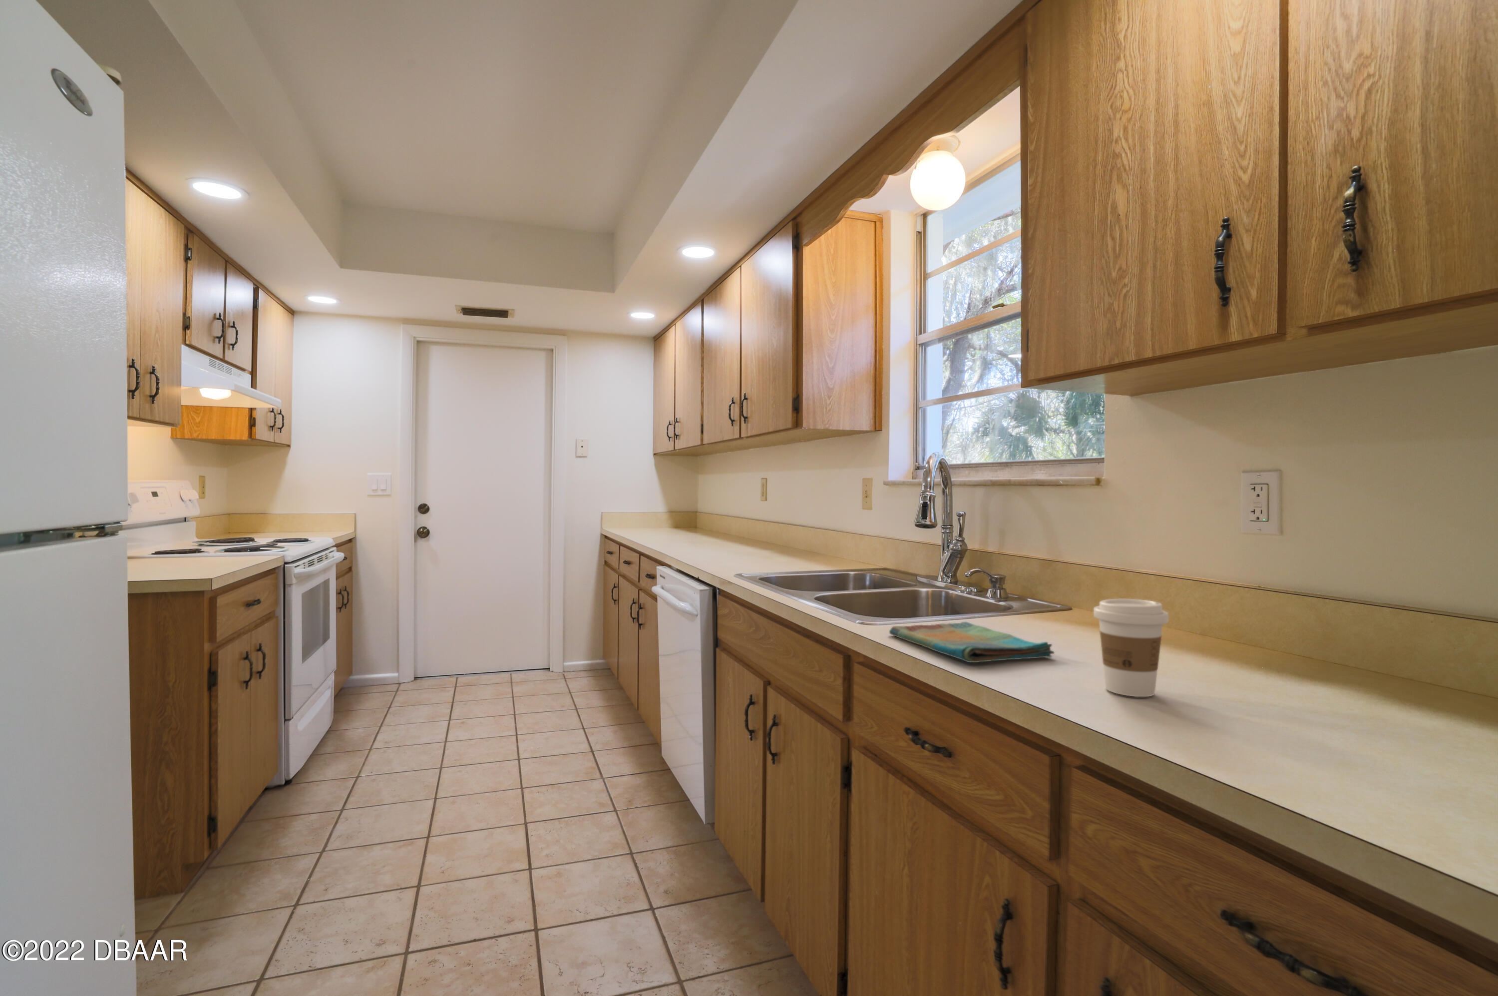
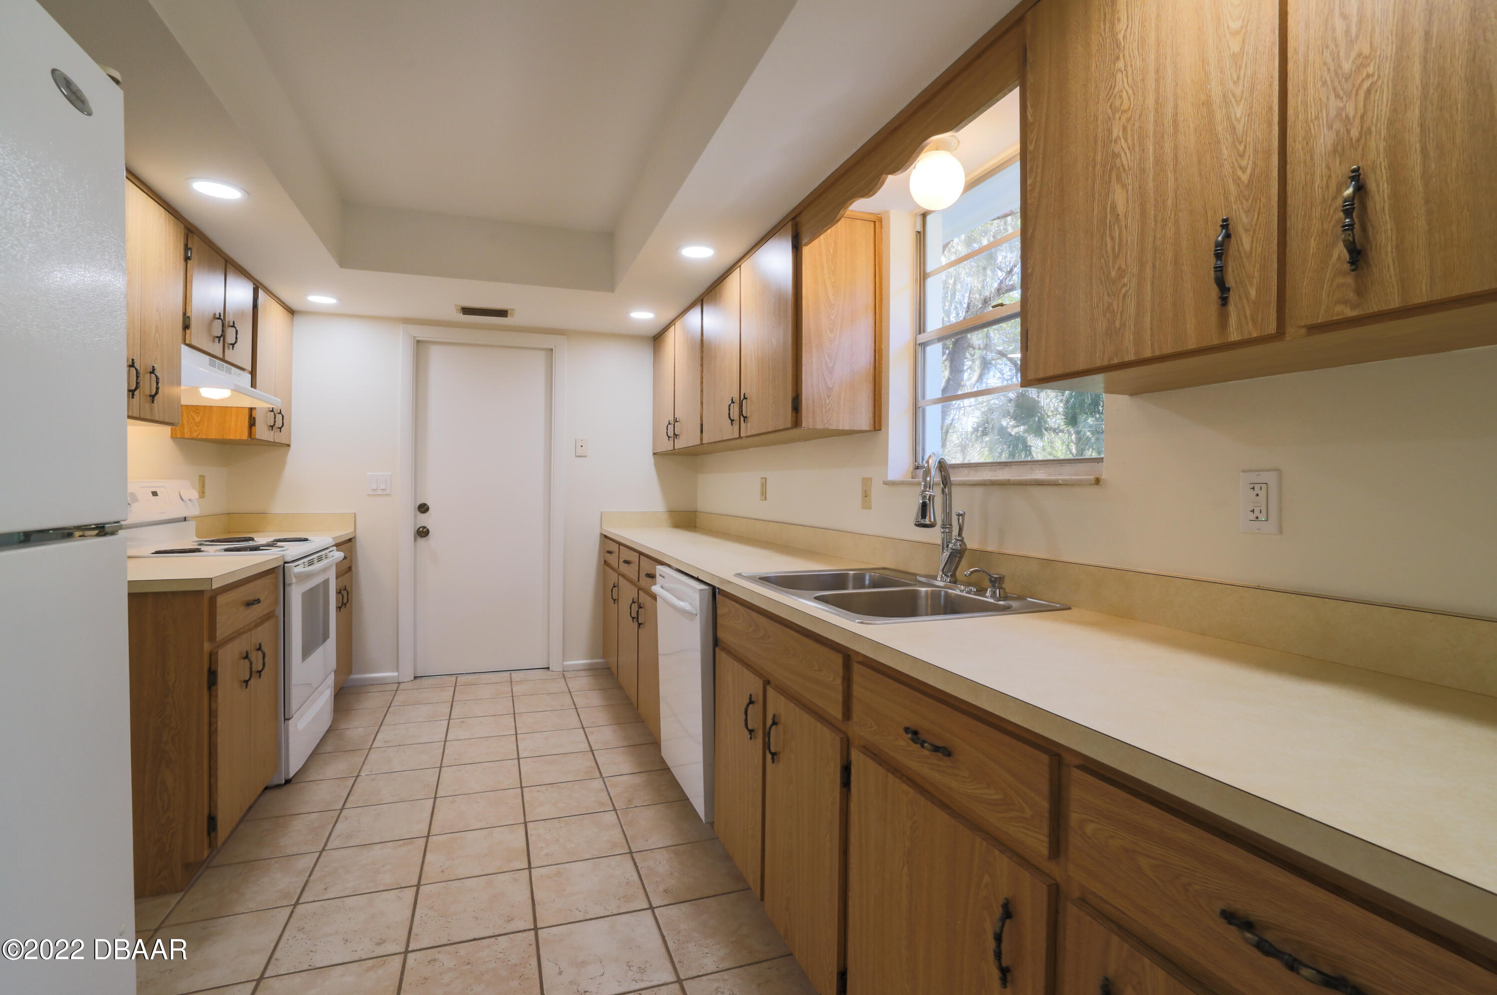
- coffee cup [1093,598,1169,697]
- dish towel [889,621,1055,663]
